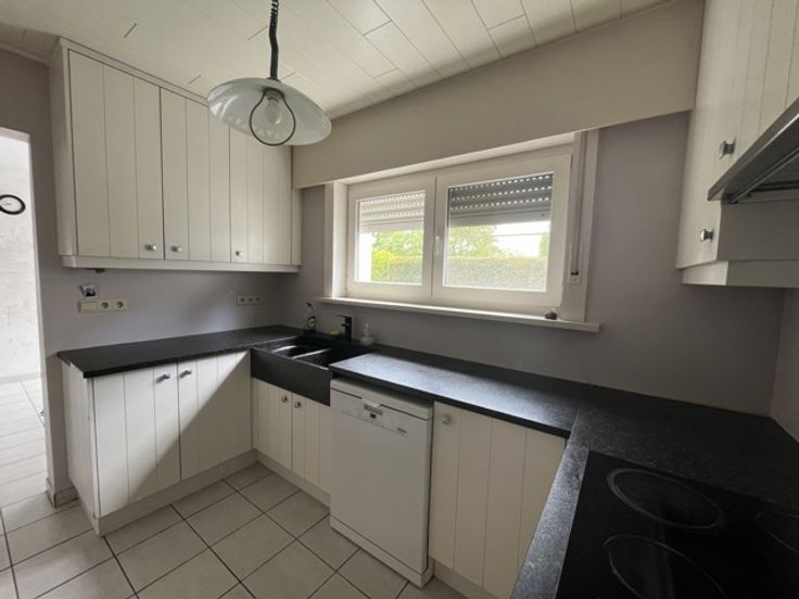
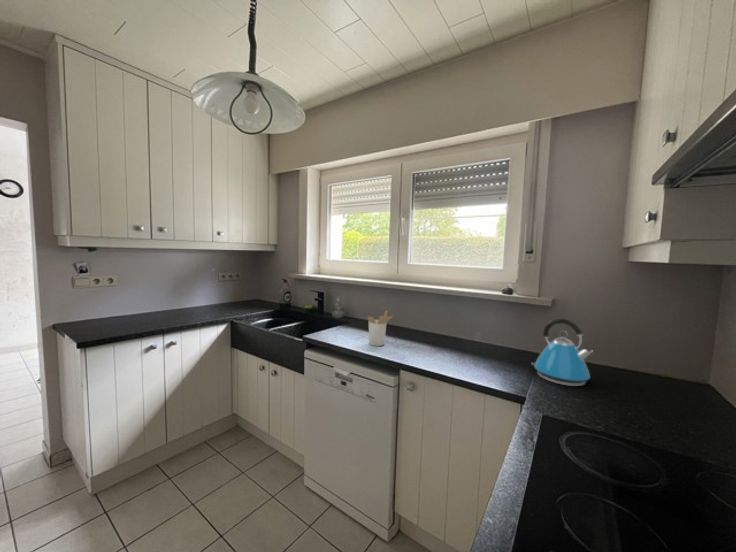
+ utensil holder [366,310,394,347]
+ kettle [530,318,594,387]
